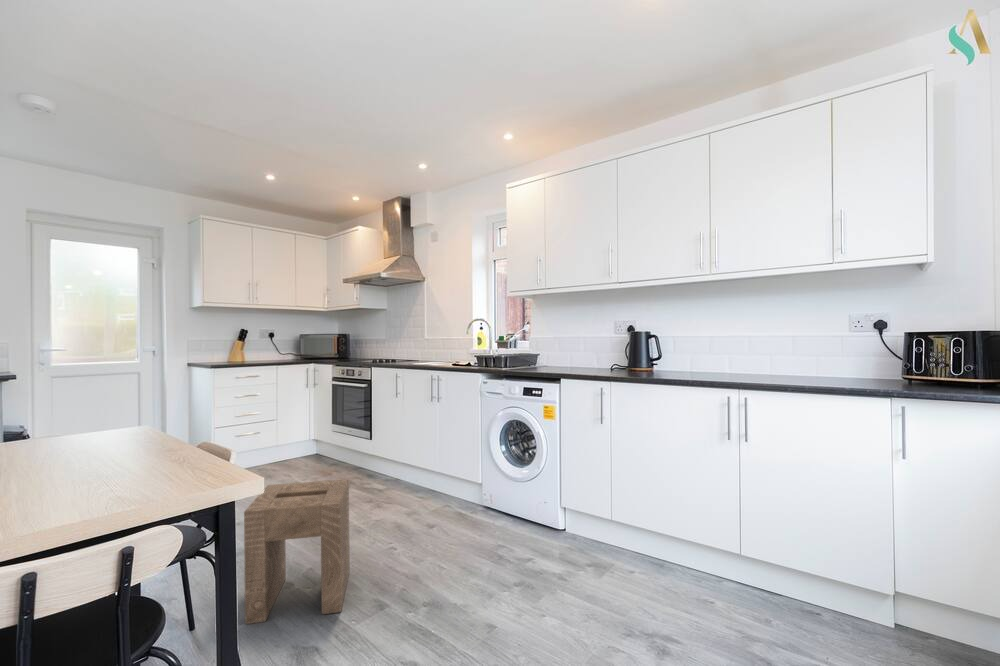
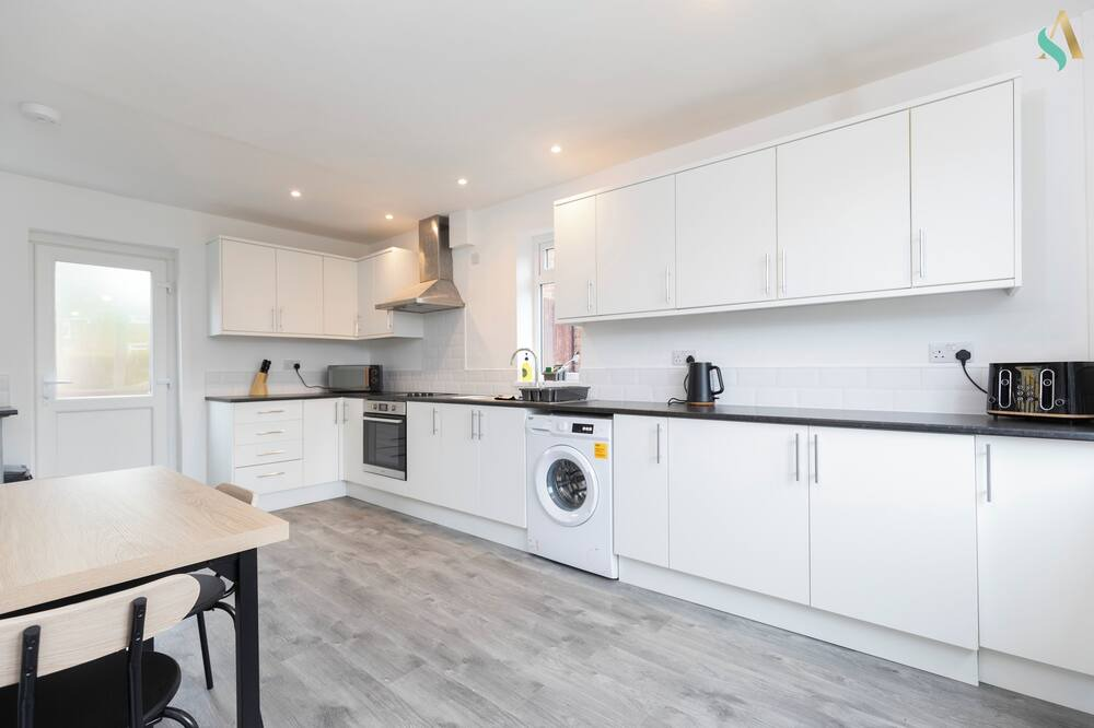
- stool [243,478,351,625]
